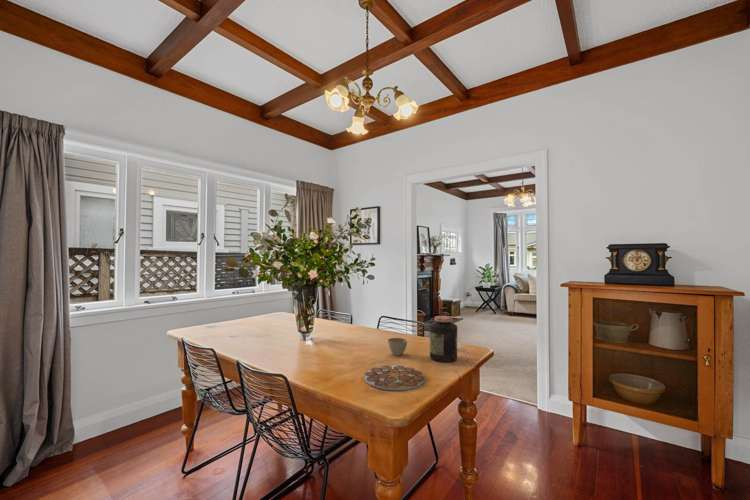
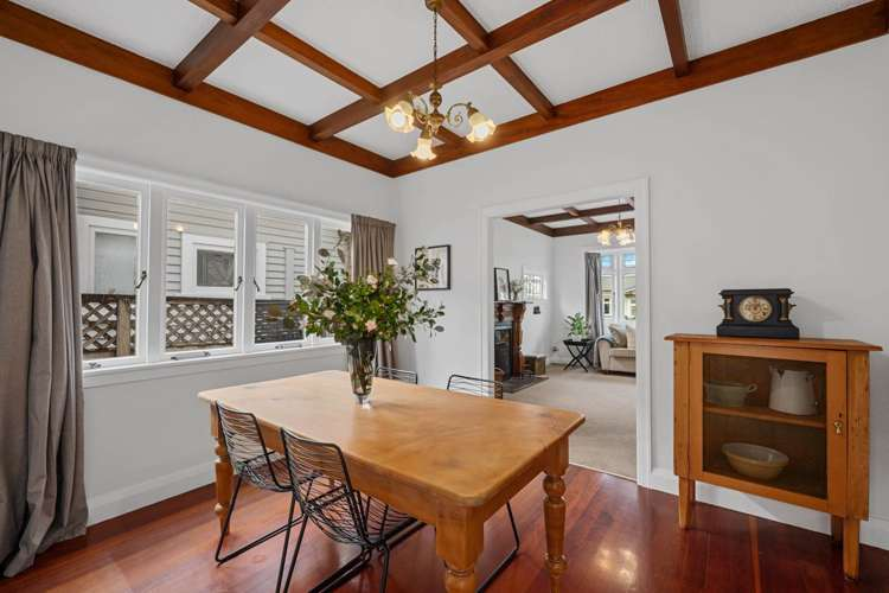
- jar [429,315,458,363]
- plate [363,364,426,391]
- flower pot [387,337,408,356]
